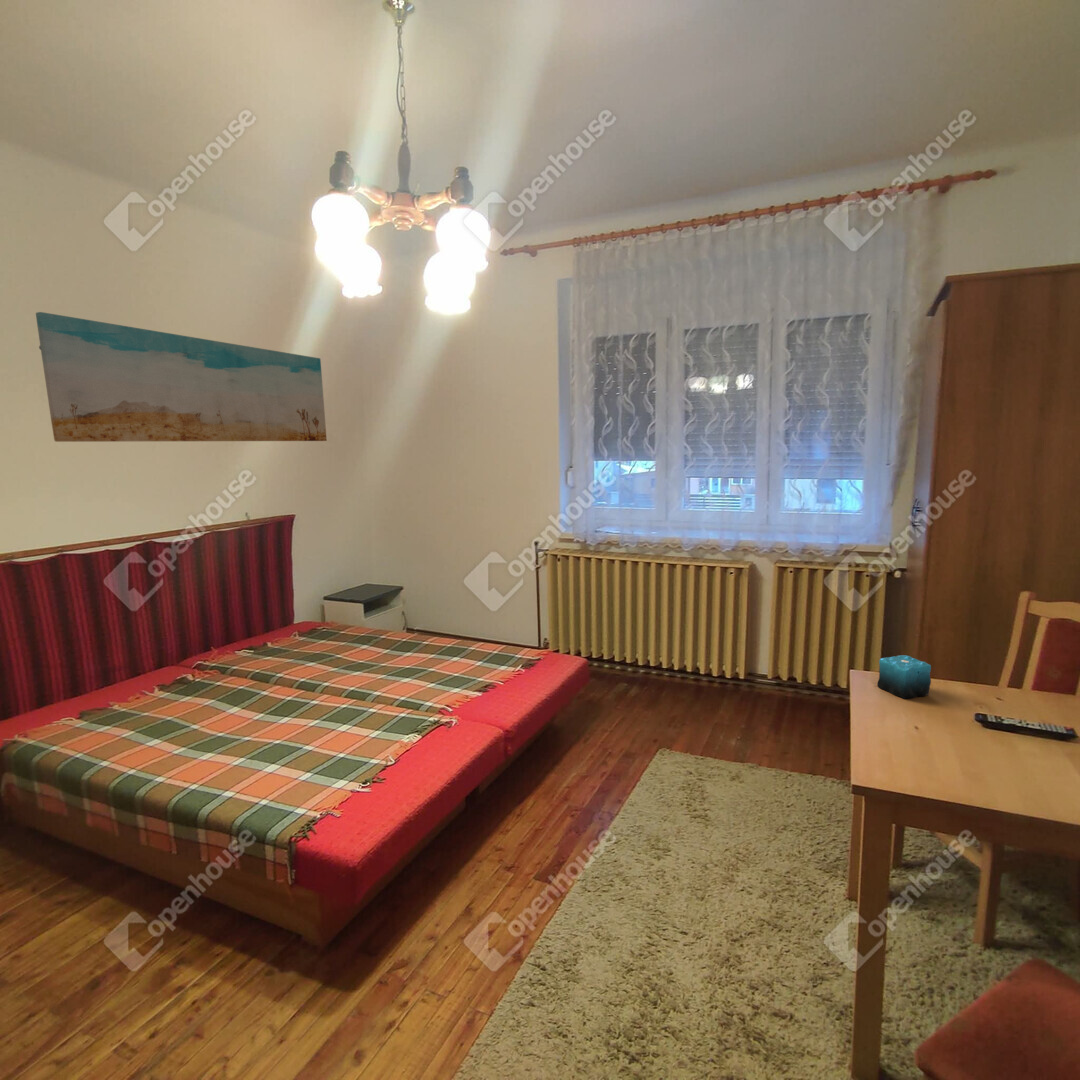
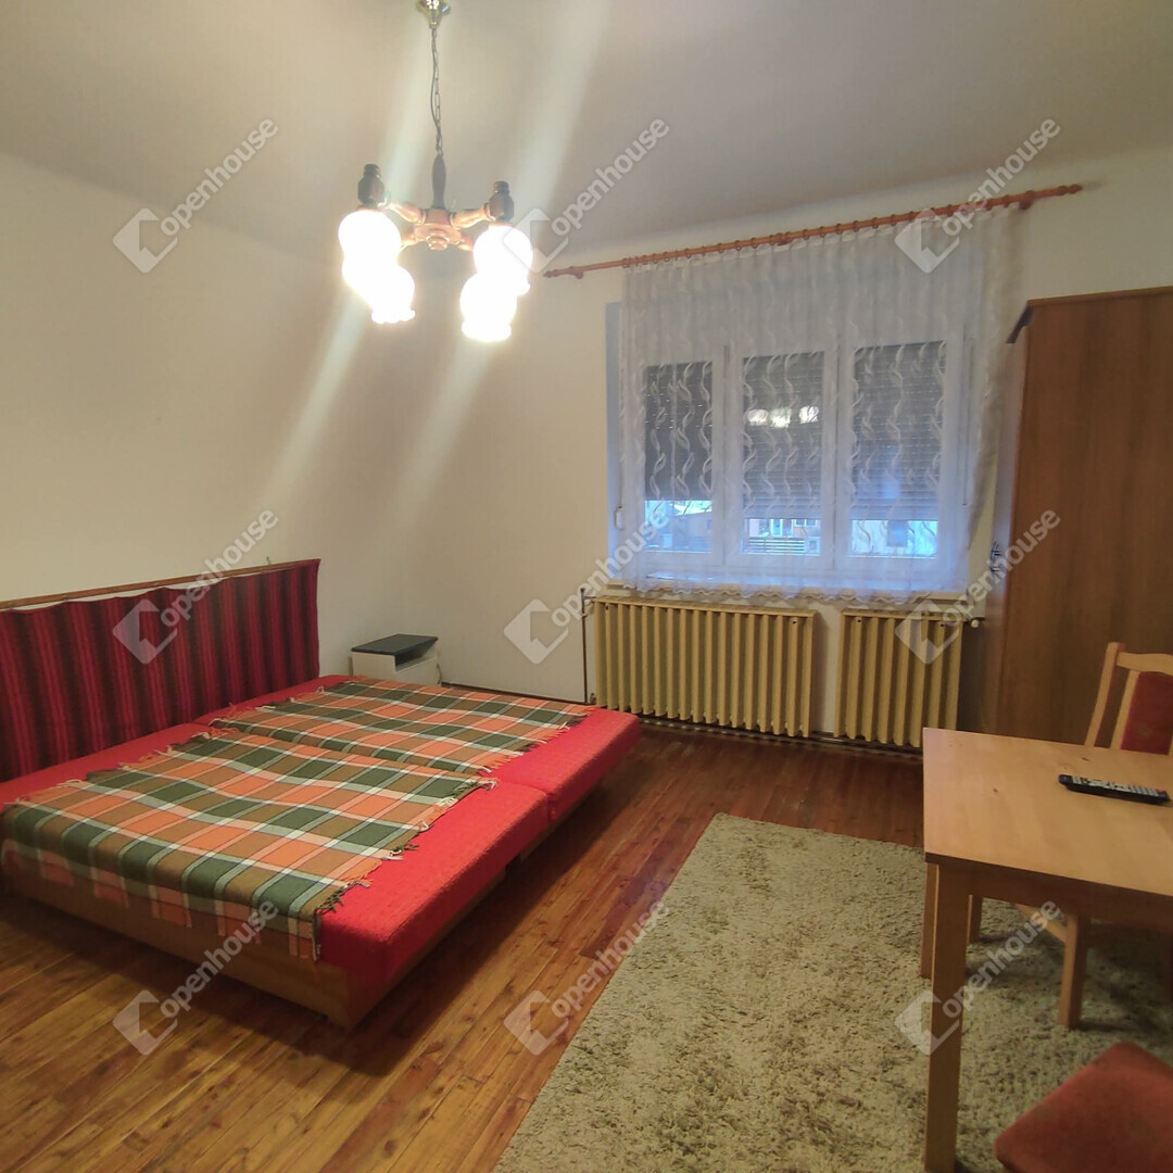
- candle [876,654,932,700]
- wall art [35,311,328,443]
